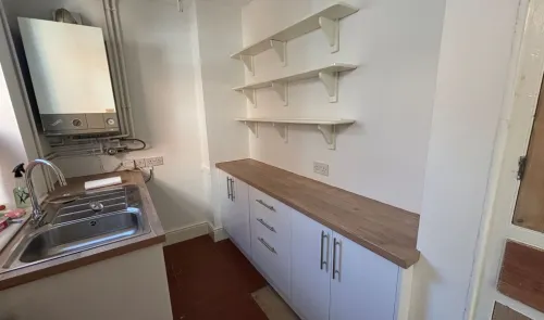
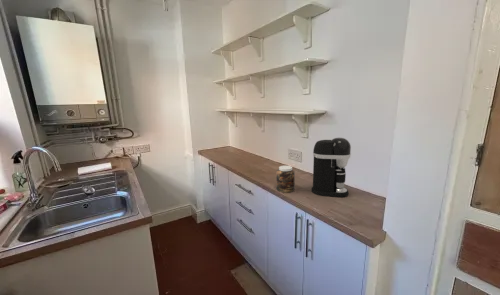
+ jar [275,165,296,194]
+ coffee maker [311,137,352,198]
